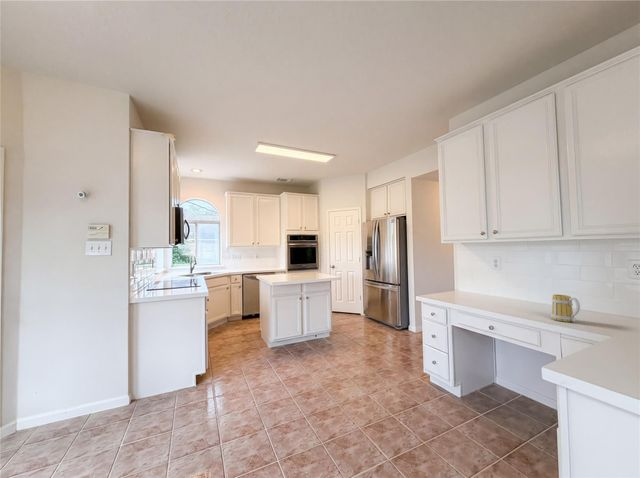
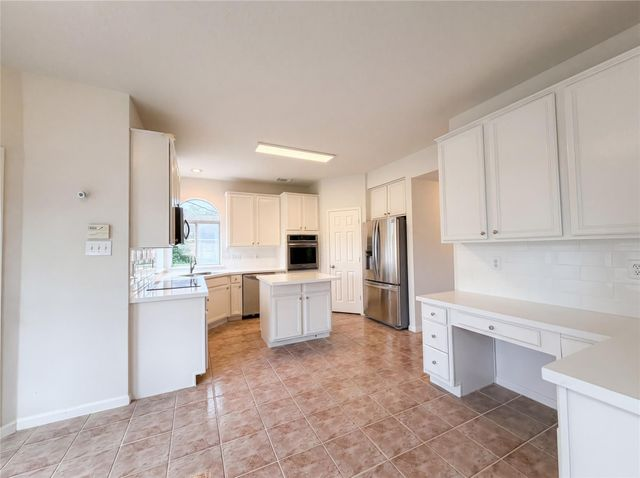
- mug [550,293,581,323]
